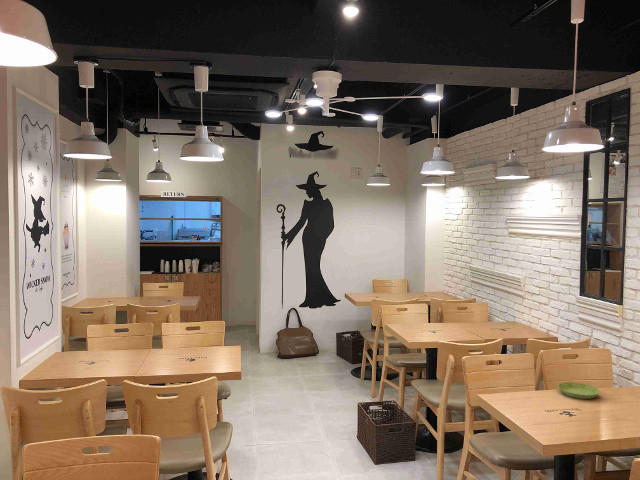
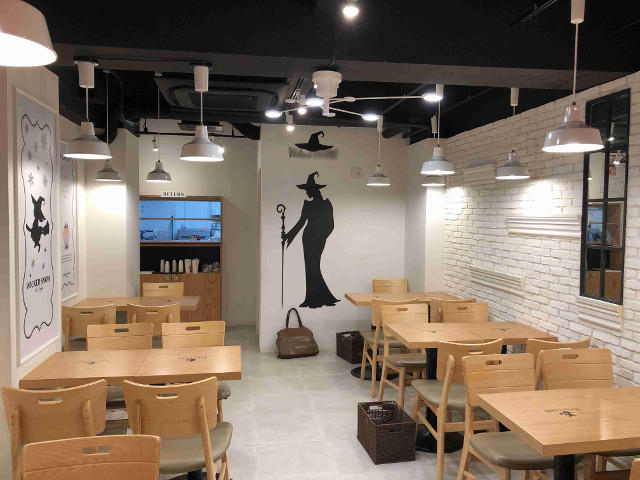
- saucer [557,381,601,400]
